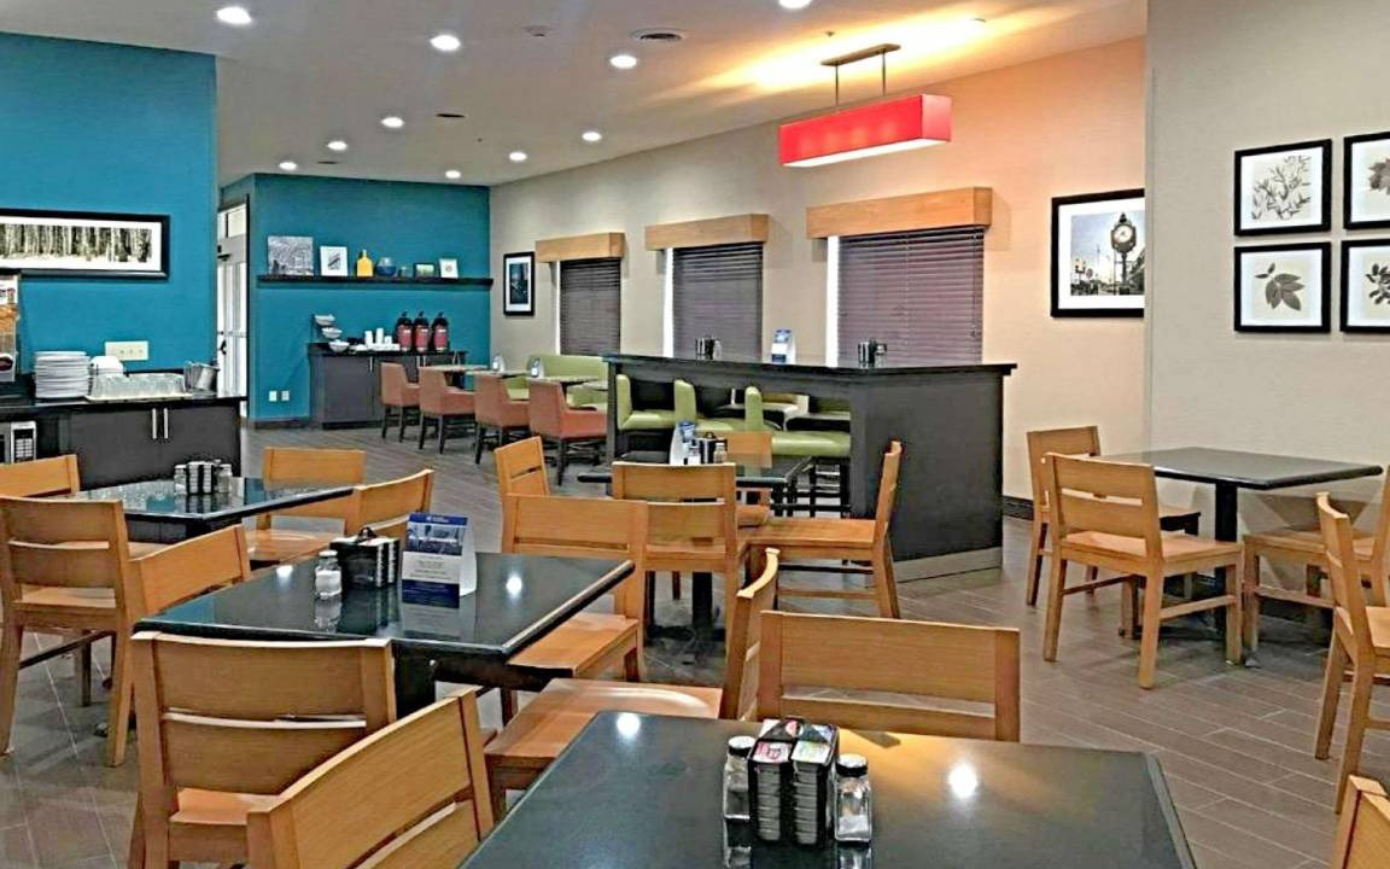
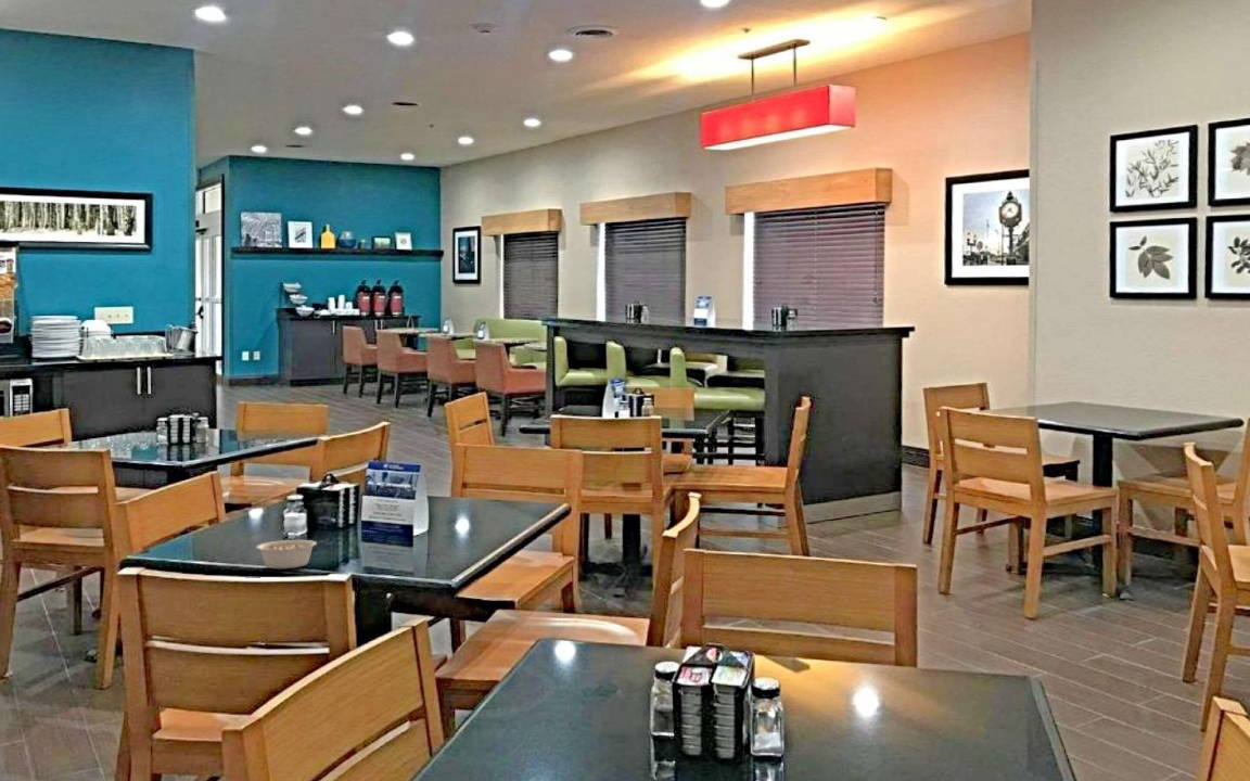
+ legume [255,538,329,569]
